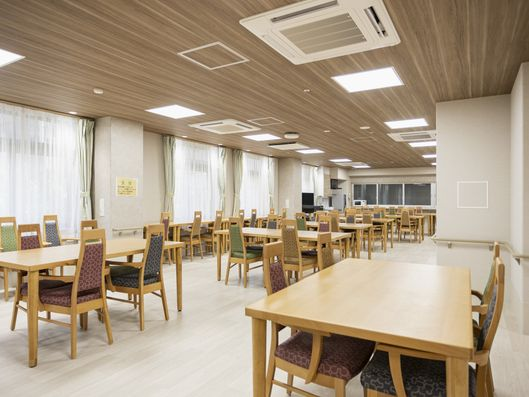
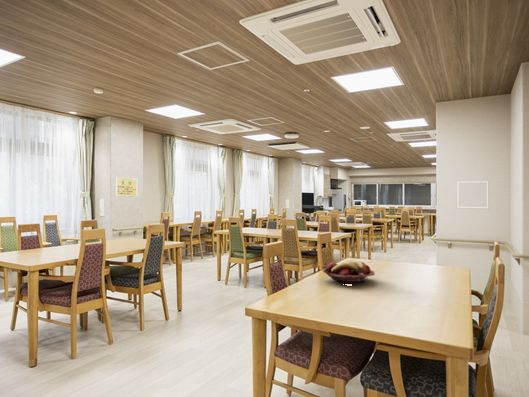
+ fruit basket [322,260,375,284]
